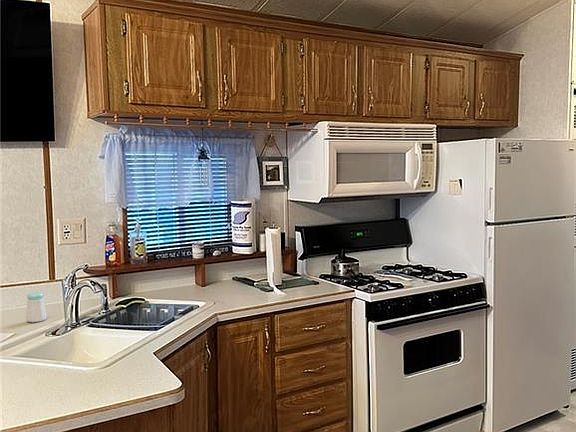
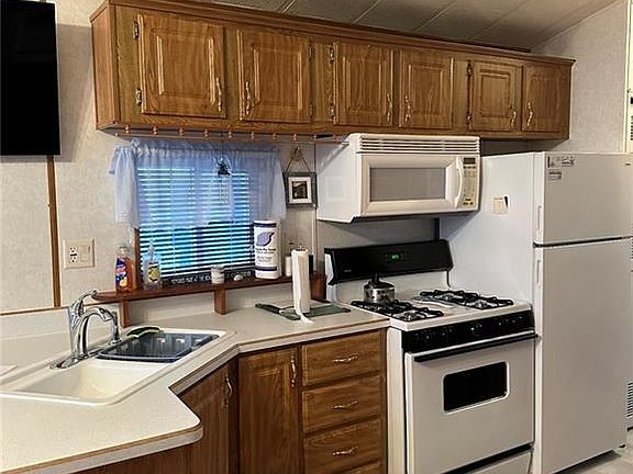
- salt shaker [25,292,47,323]
